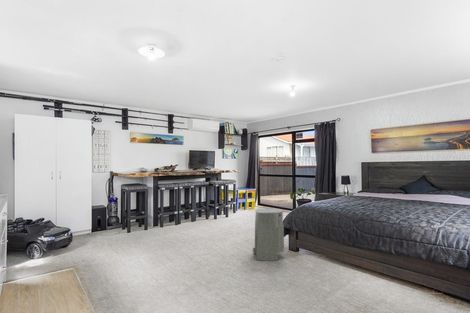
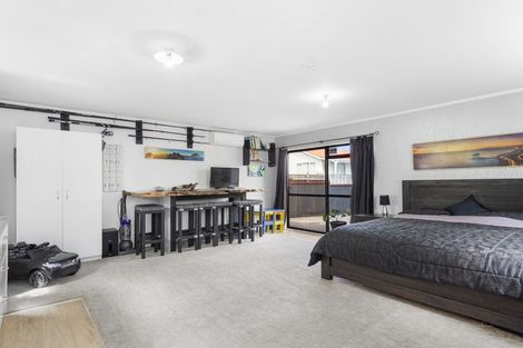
- air purifier [252,208,285,262]
